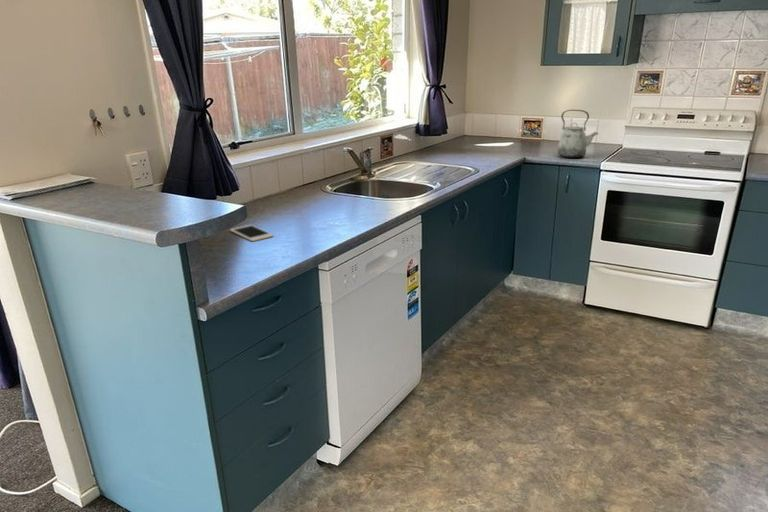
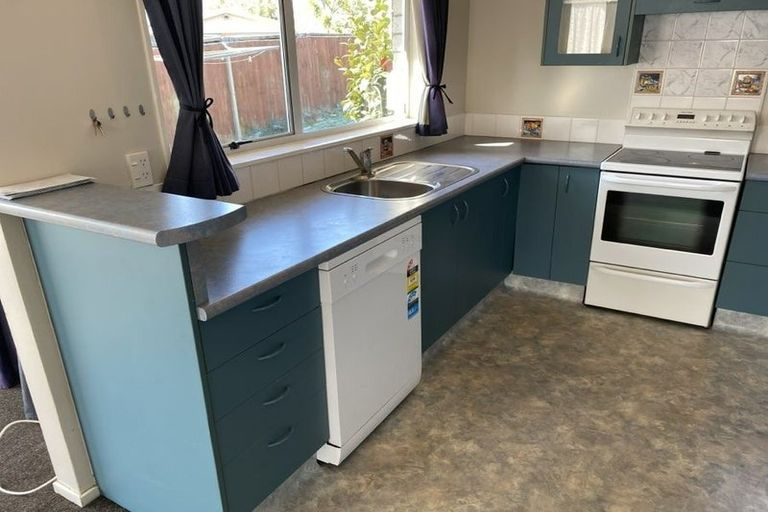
- kettle [557,109,599,159]
- cell phone [229,224,274,242]
